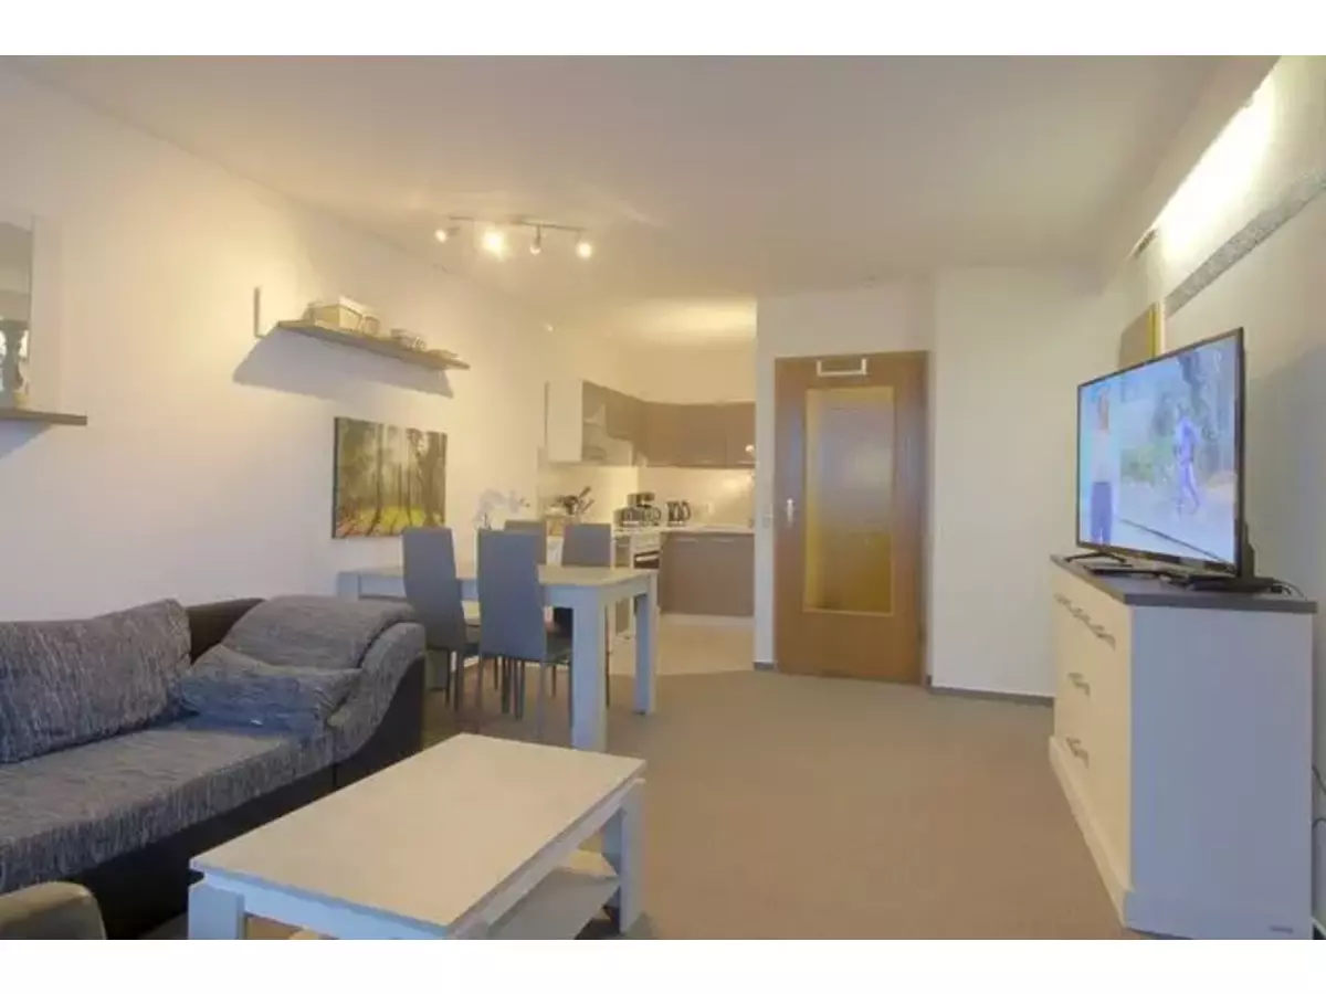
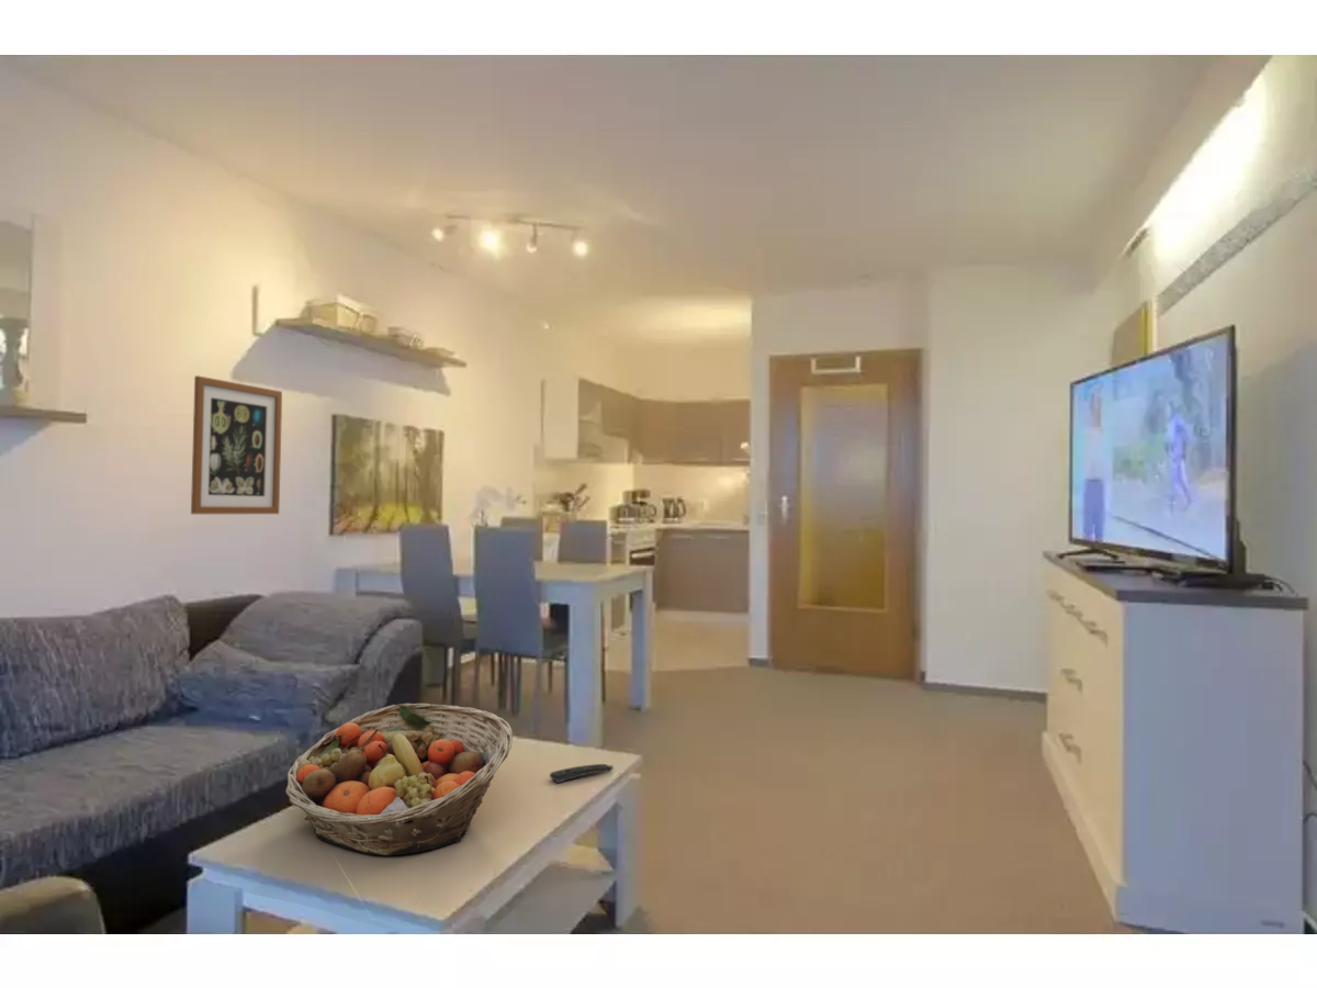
+ fruit basket [284,703,514,856]
+ remote control [549,763,615,784]
+ wall art [190,374,283,515]
